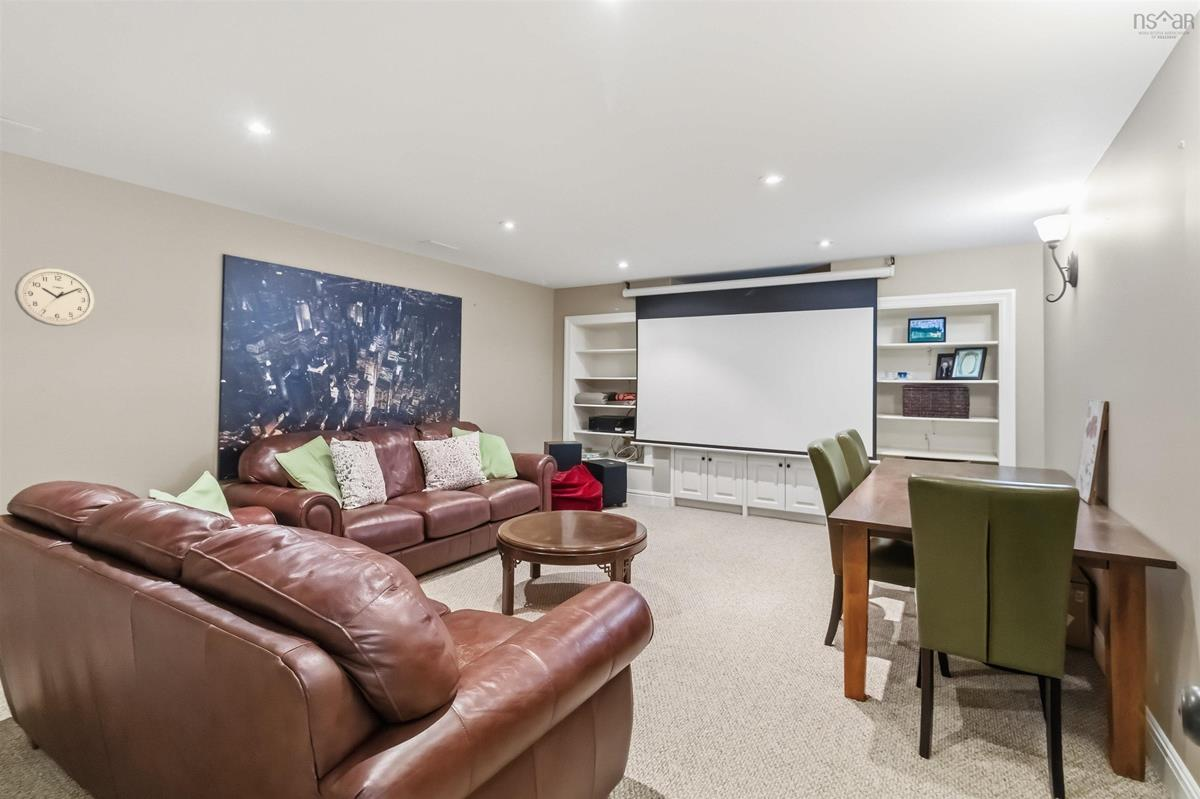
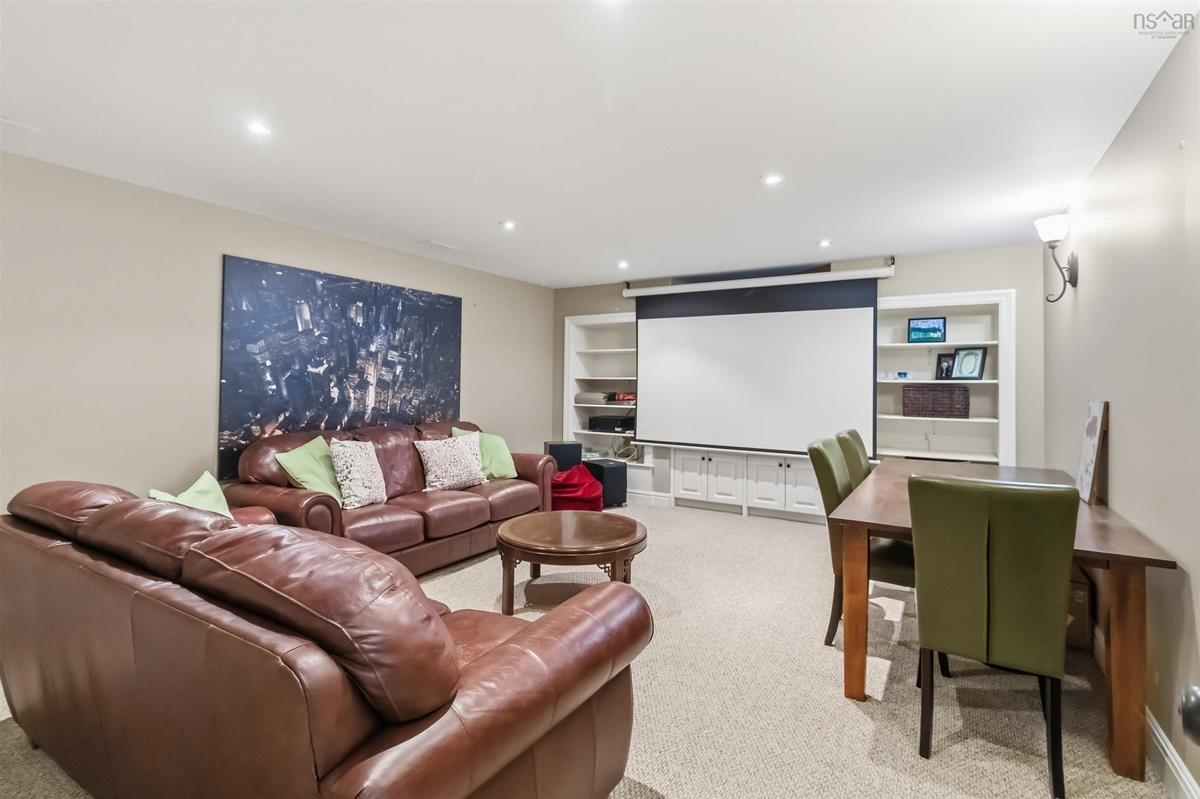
- wall clock [14,266,96,327]
